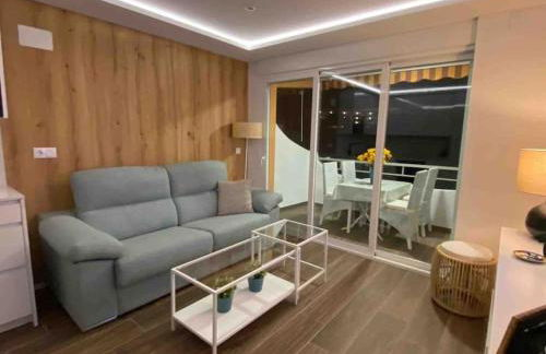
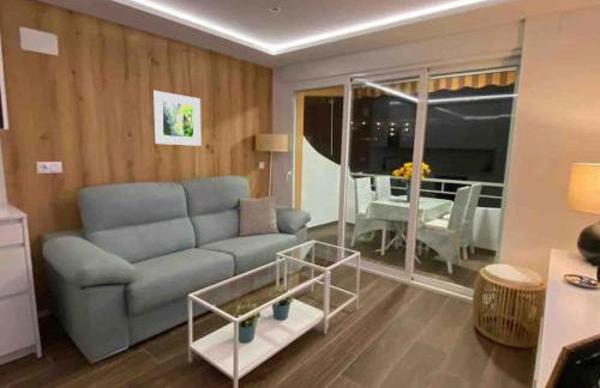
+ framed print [152,90,202,147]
